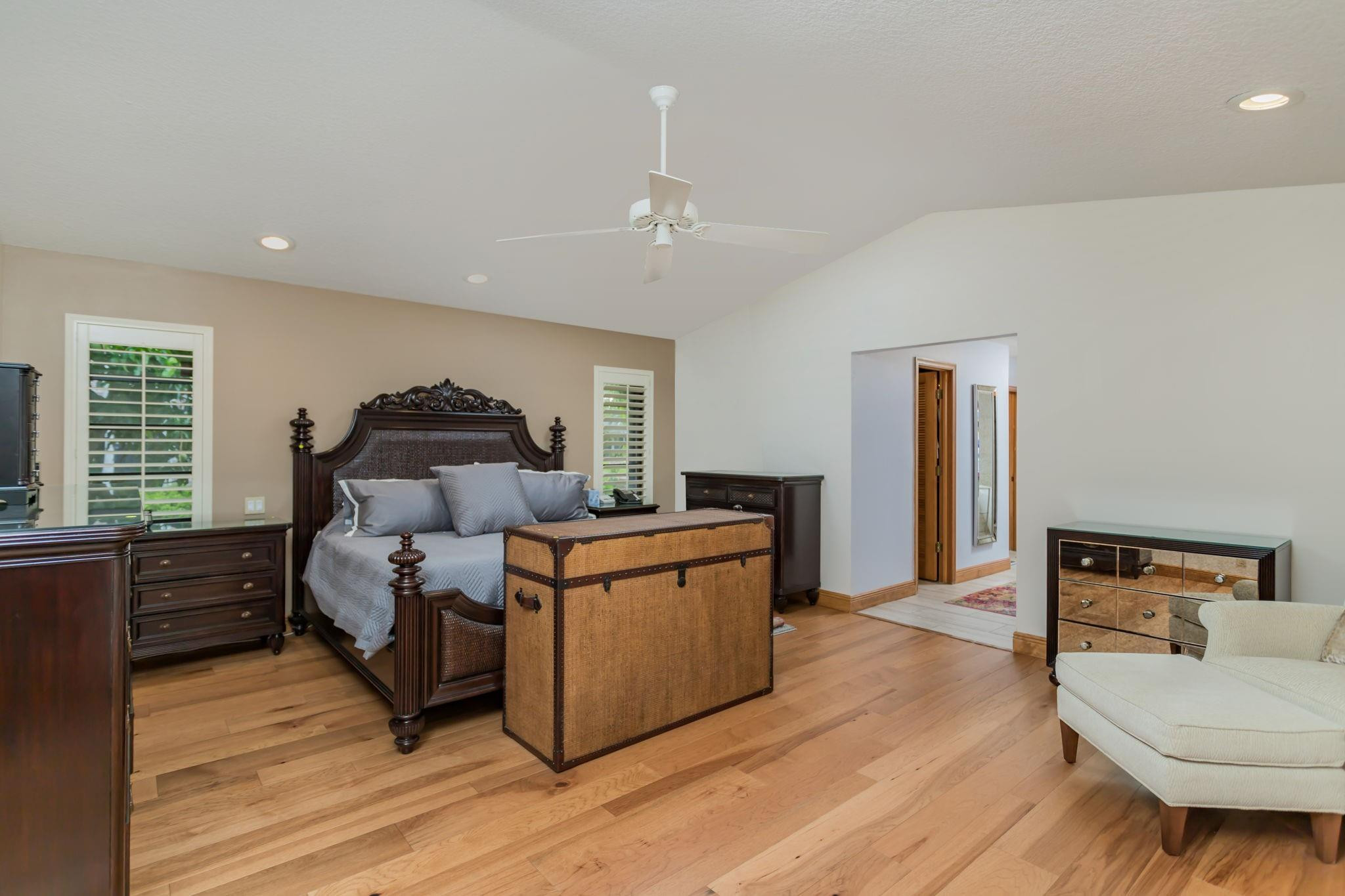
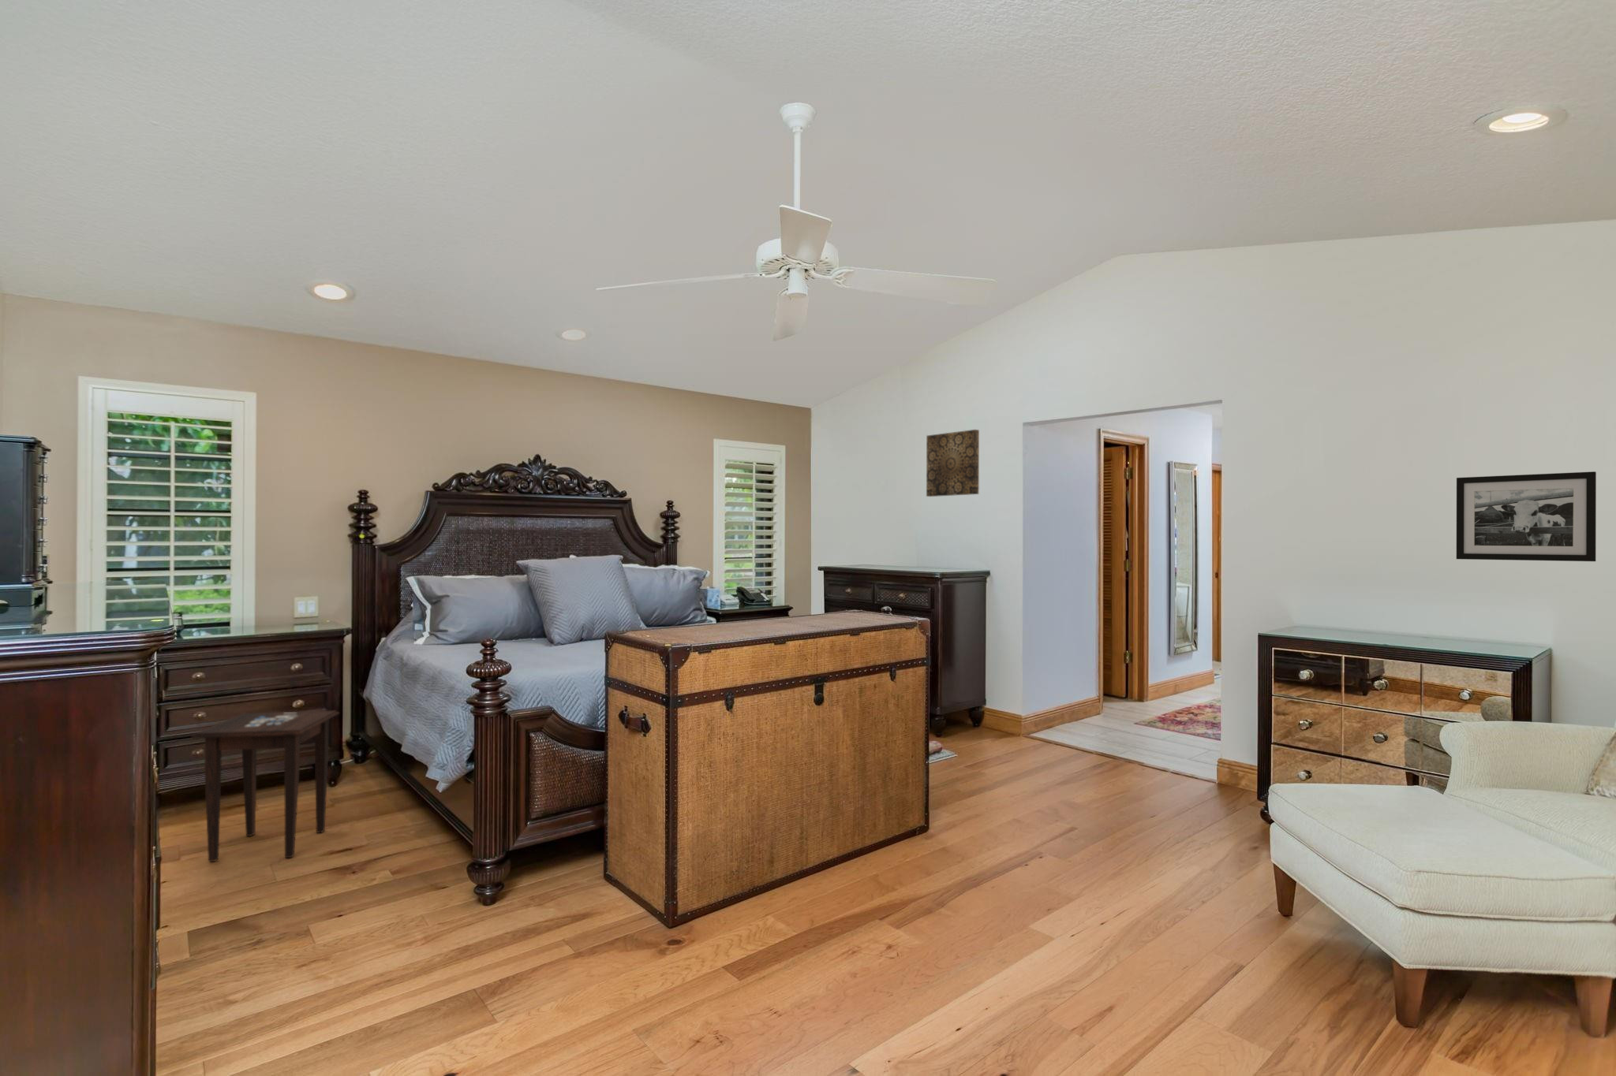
+ picture frame [1456,471,1597,562]
+ wall art [925,429,980,497]
+ side table [190,710,340,862]
